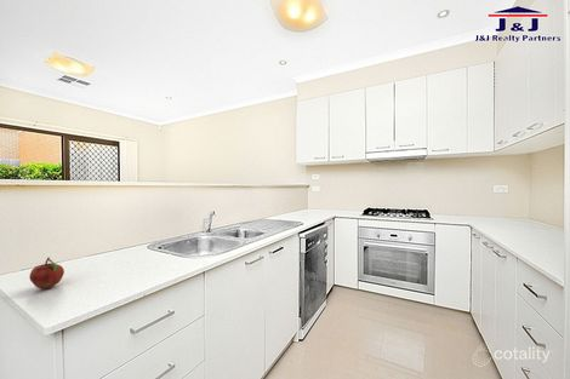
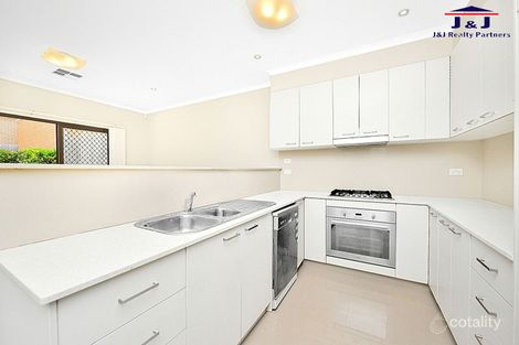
- fruit [28,257,65,289]
